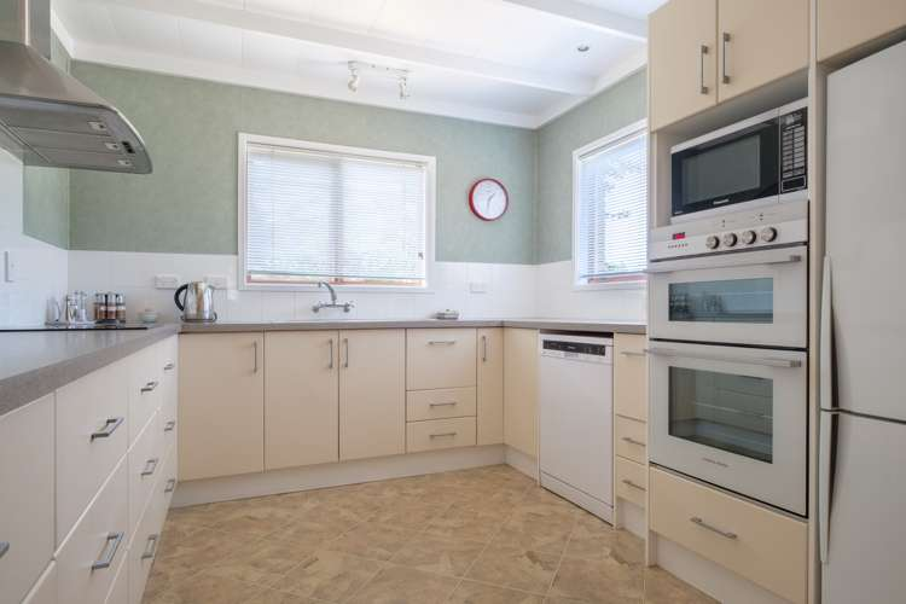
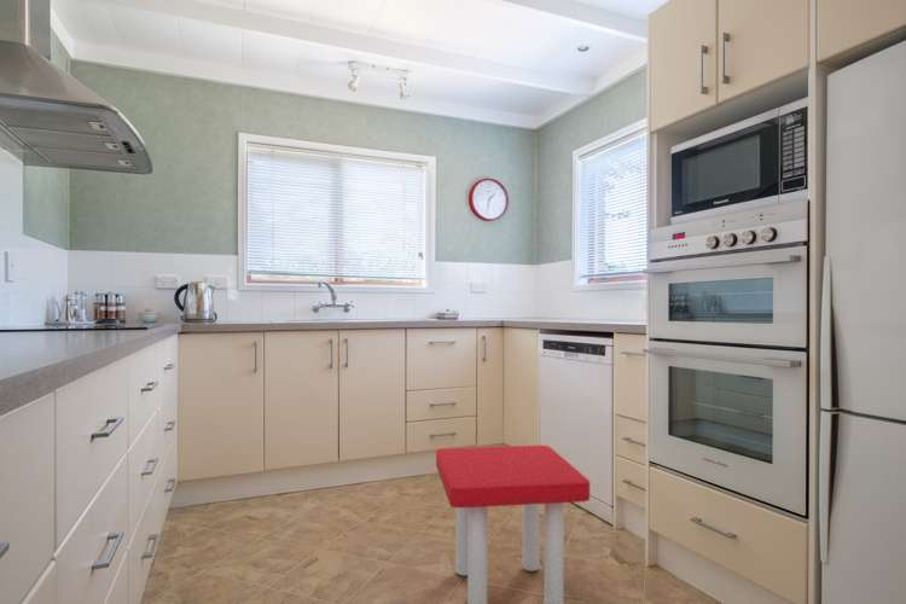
+ stool [435,445,591,604]
